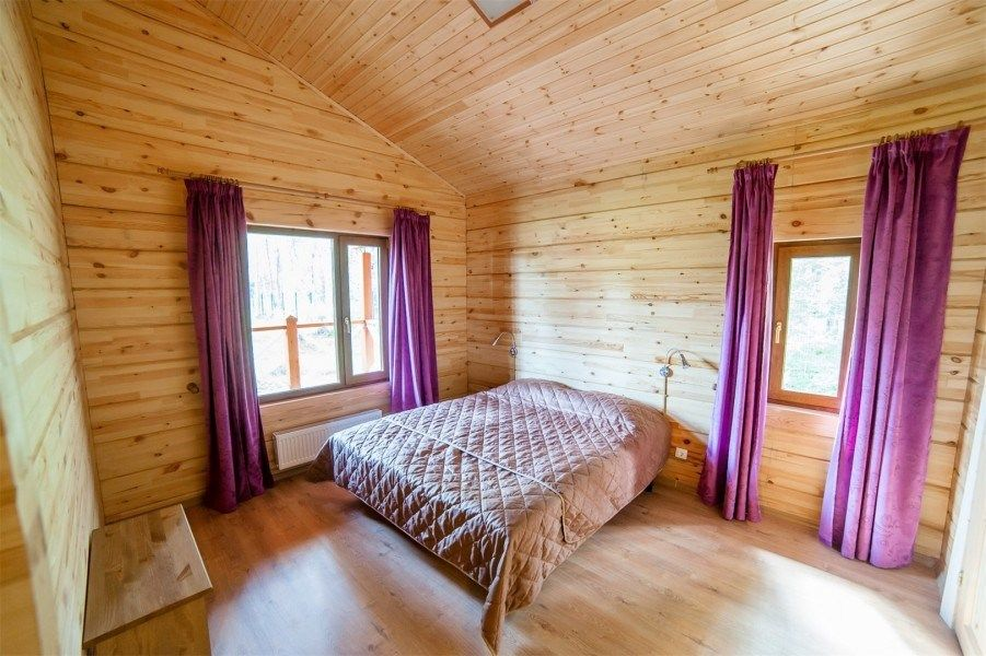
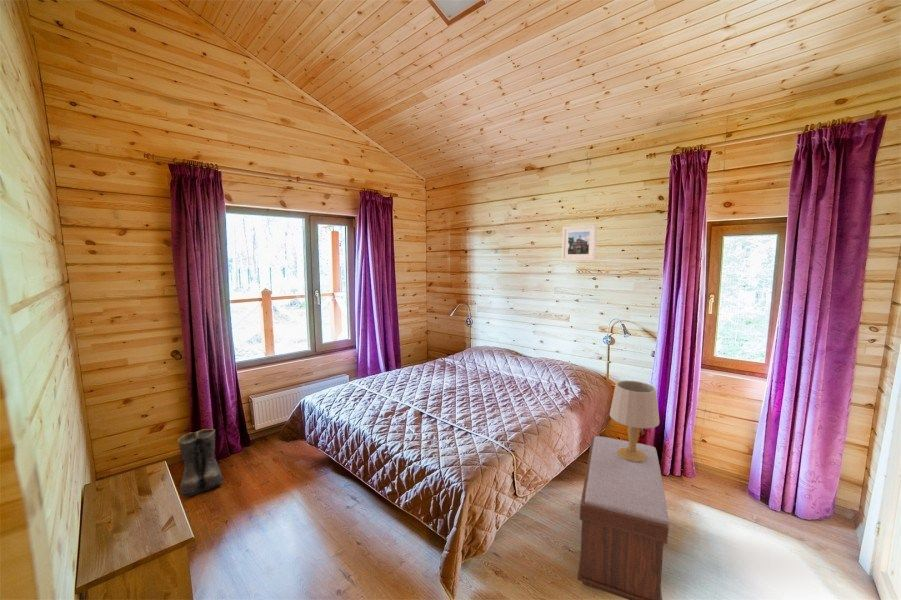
+ table lamp [609,379,660,462]
+ boots [176,428,224,498]
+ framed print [561,223,598,262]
+ bench [576,435,671,600]
